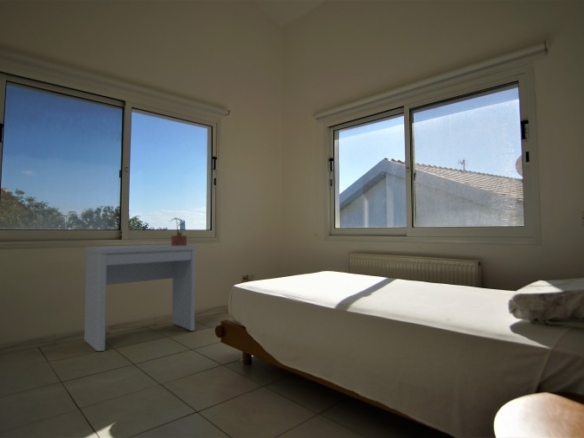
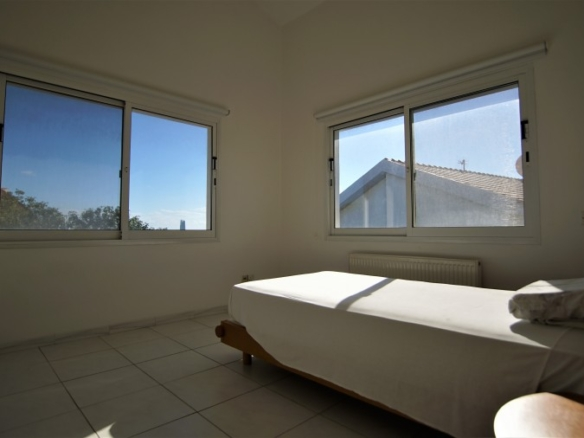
- potted plant [169,217,188,246]
- desk [83,244,197,352]
